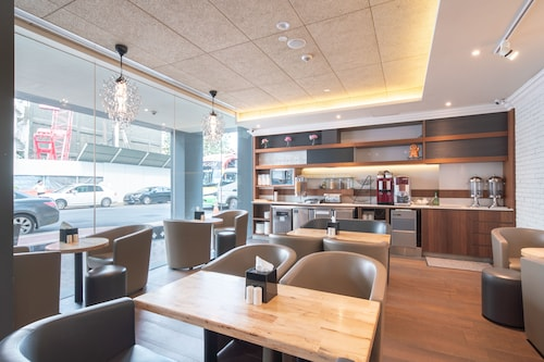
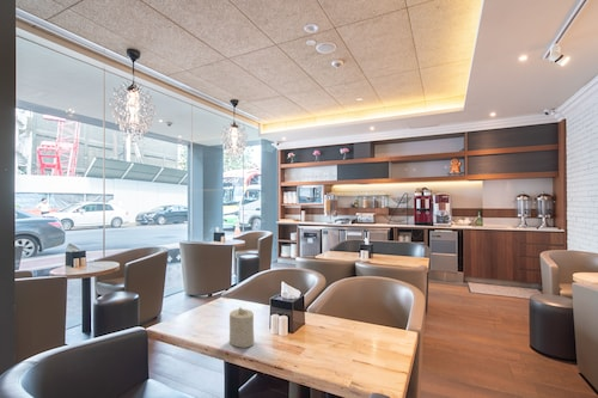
+ candle [228,306,256,349]
